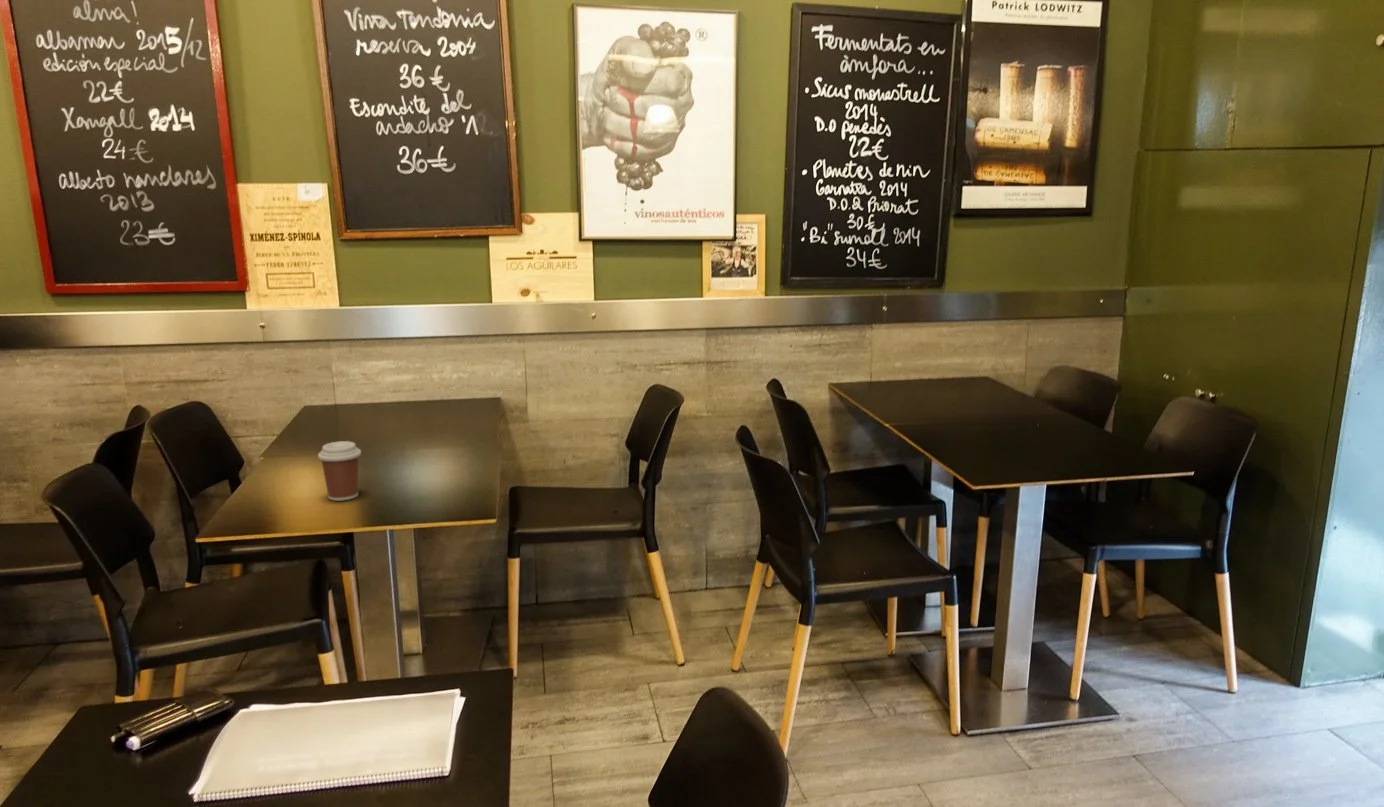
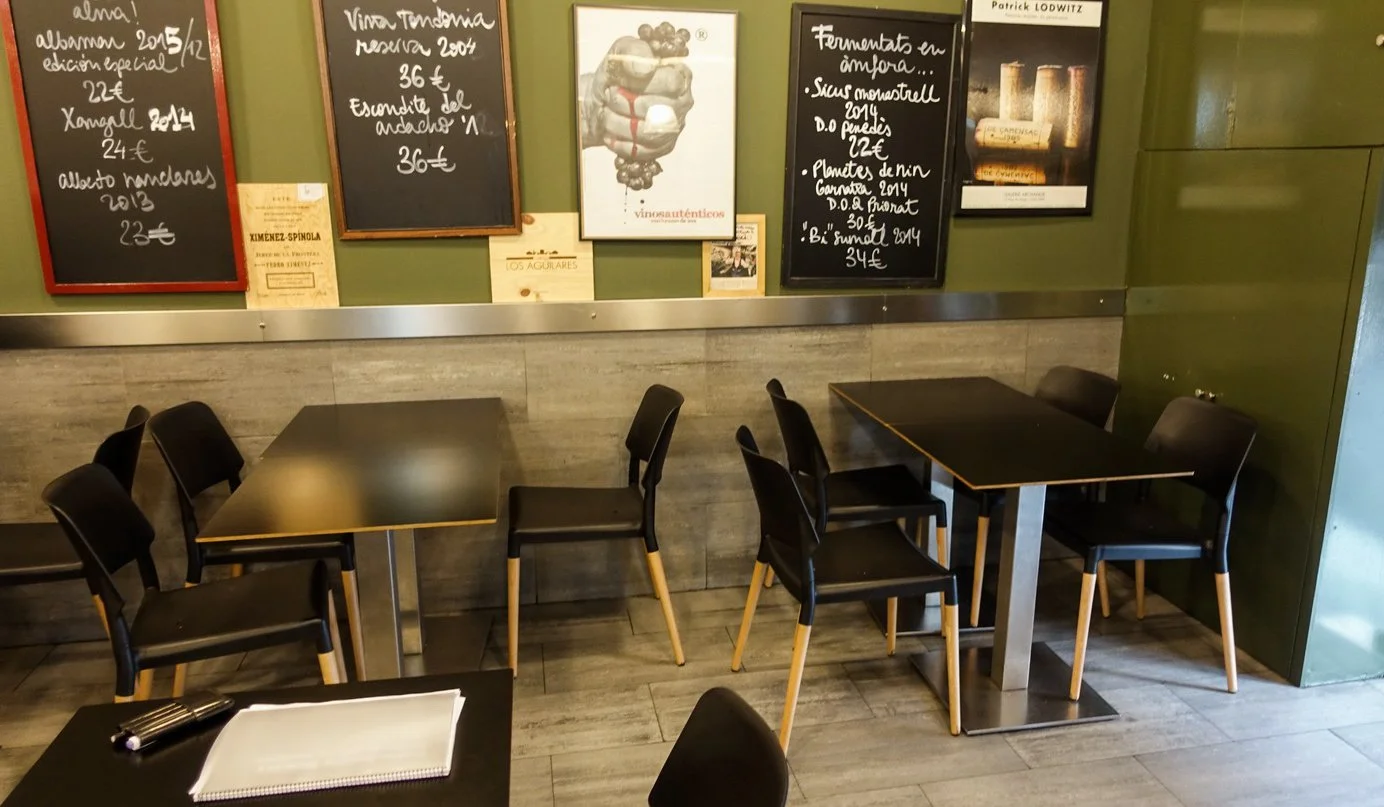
- coffee cup [317,440,362,502]
